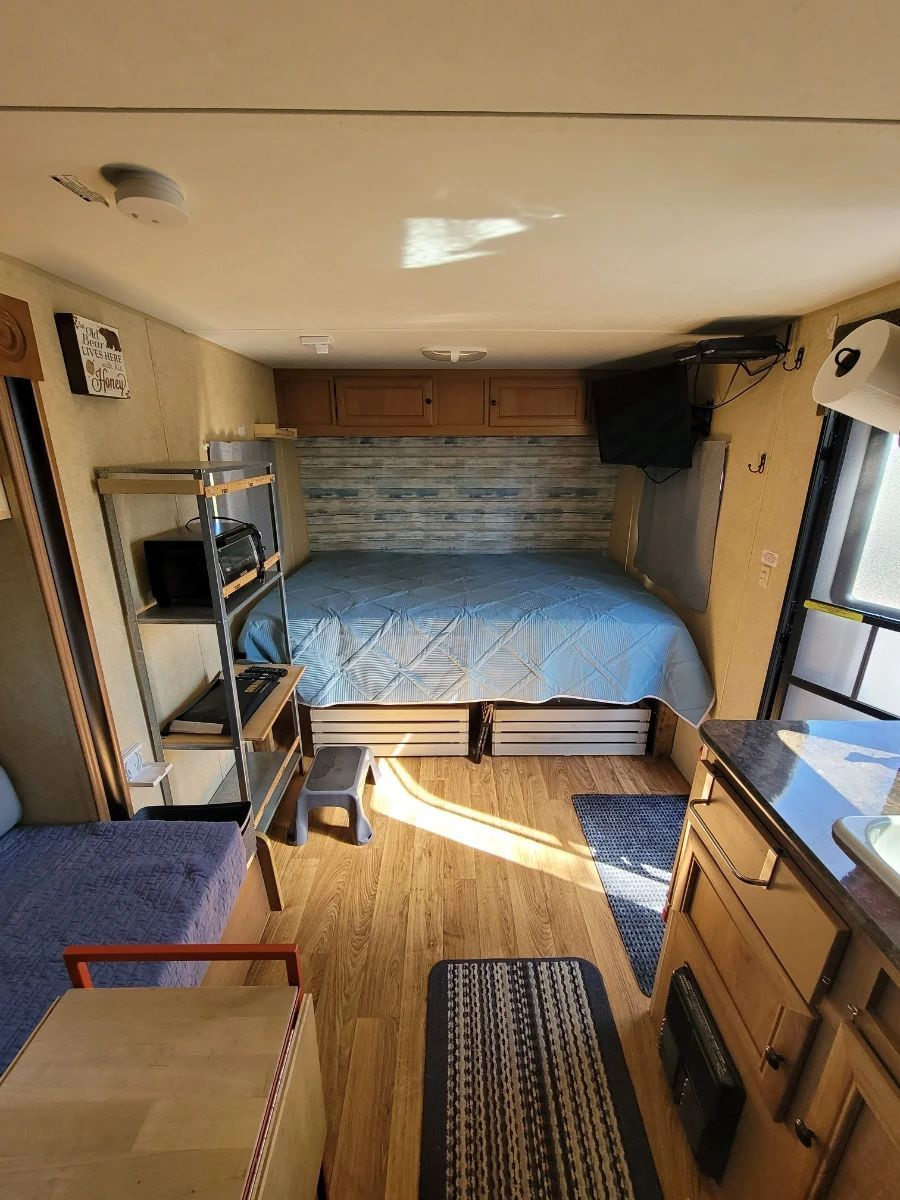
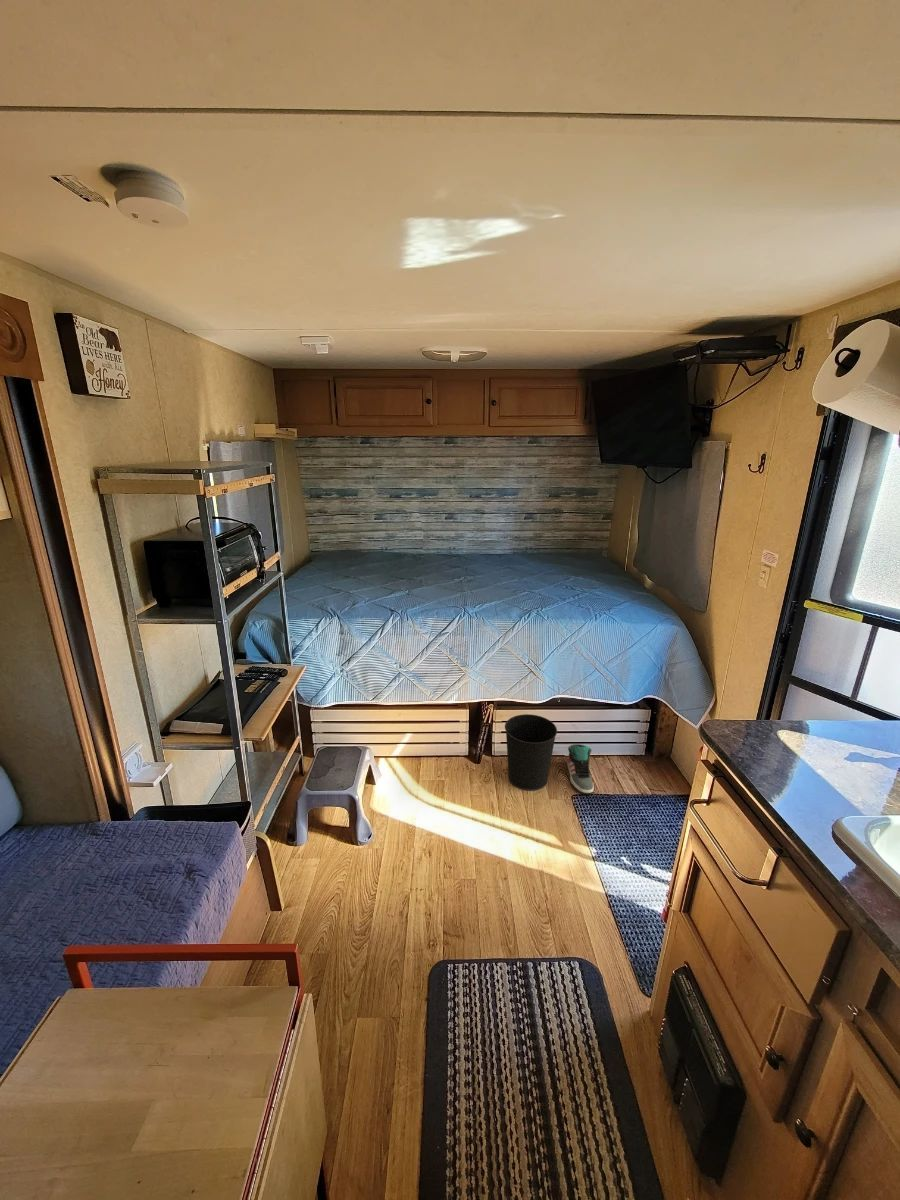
+ wastebasket [504,713,558,792]
+ sneaker [567,743,595,795]
